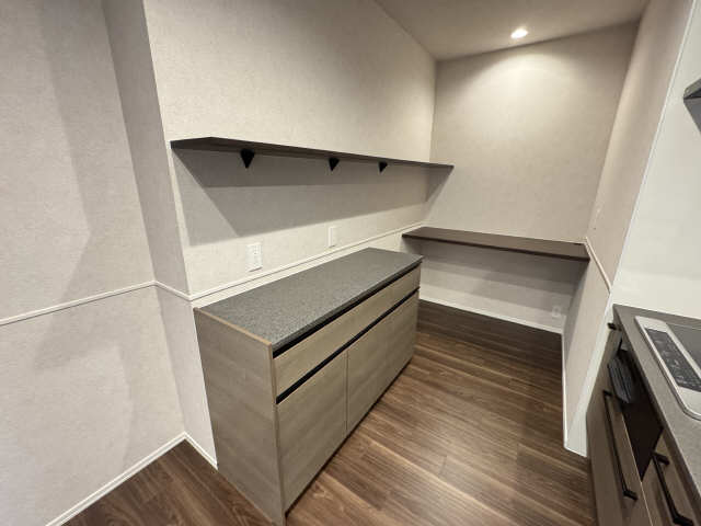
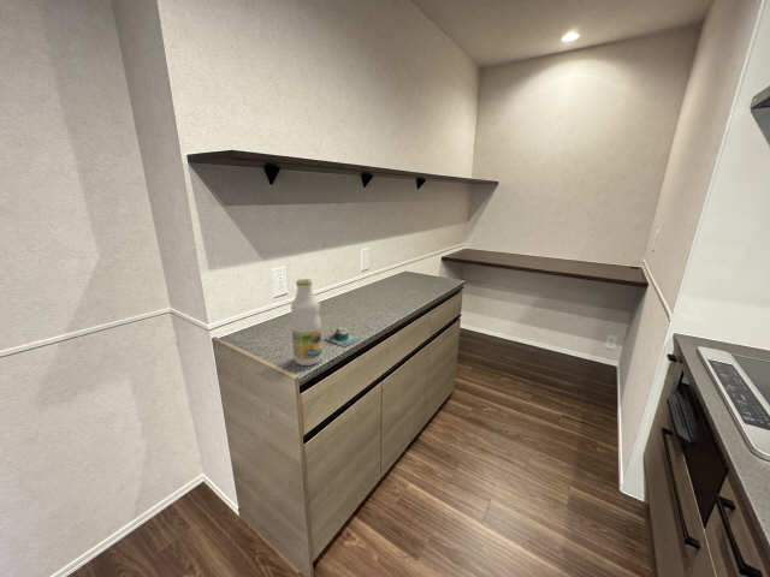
+ mug [324,326,361,347]
+ bottle [290,278,324,367]
